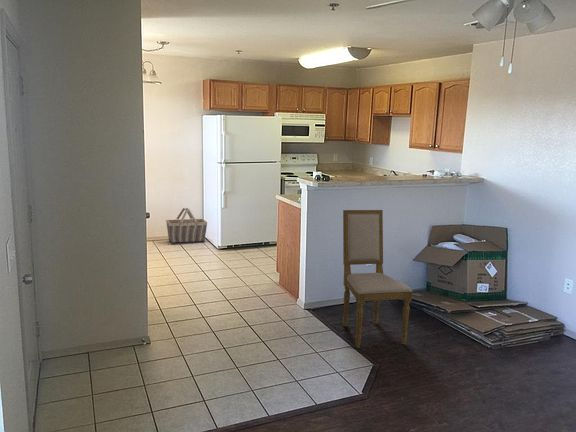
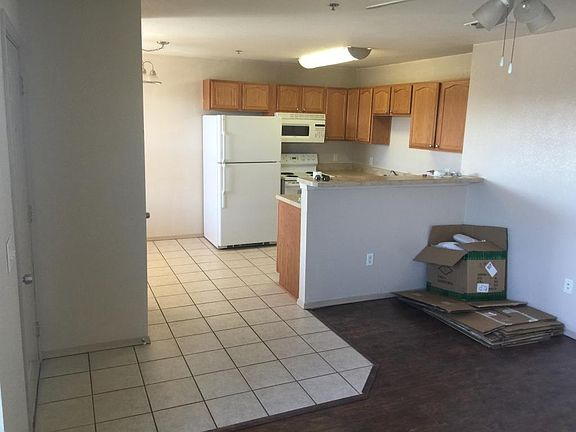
- basket [165,207,208,245]
- dining chair [342,209,413,349]
